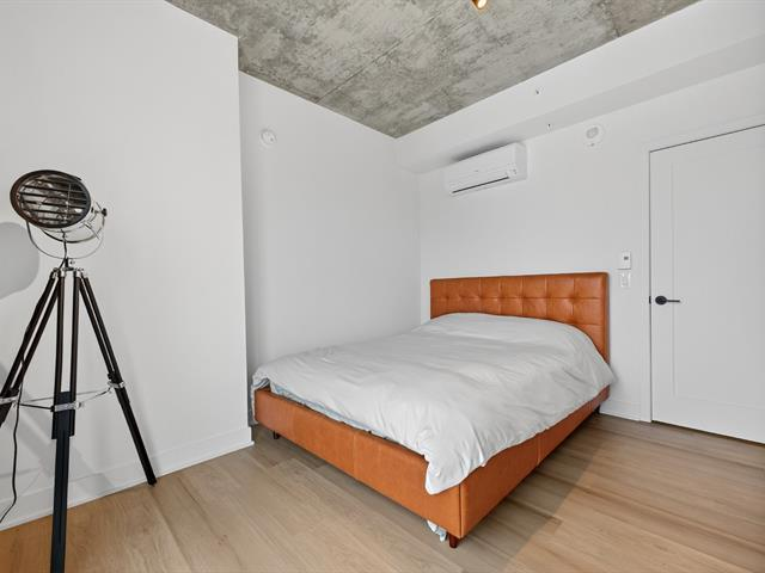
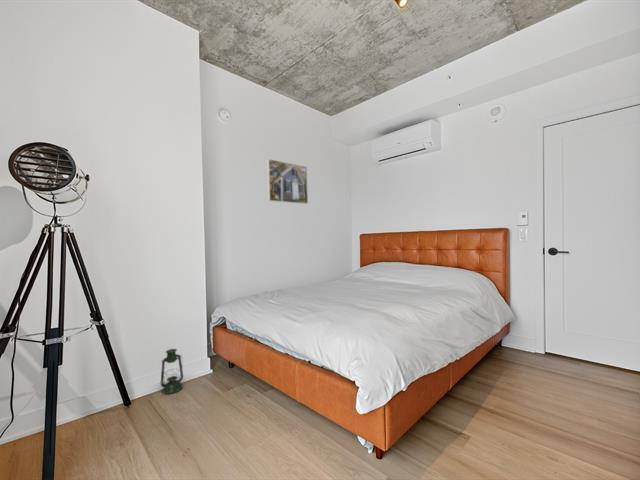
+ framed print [266,158,309,205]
+ lantern [160,348,184,395]
